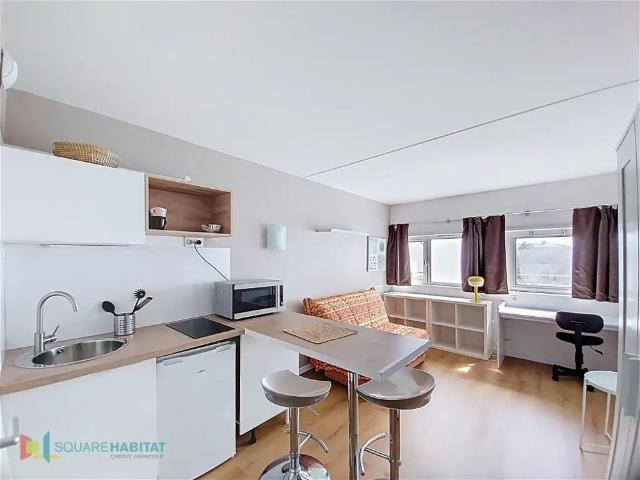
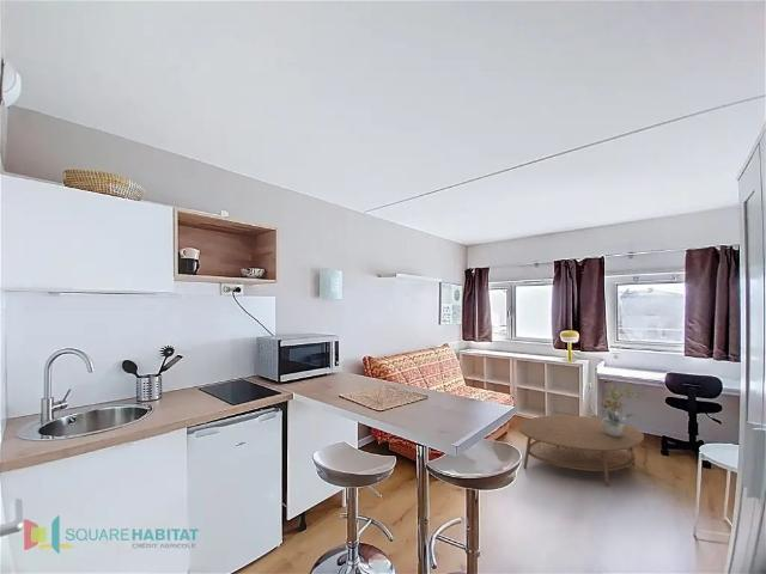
+ coffee table [518,414,645,488]
+ potted plant [588,378,646,436]
